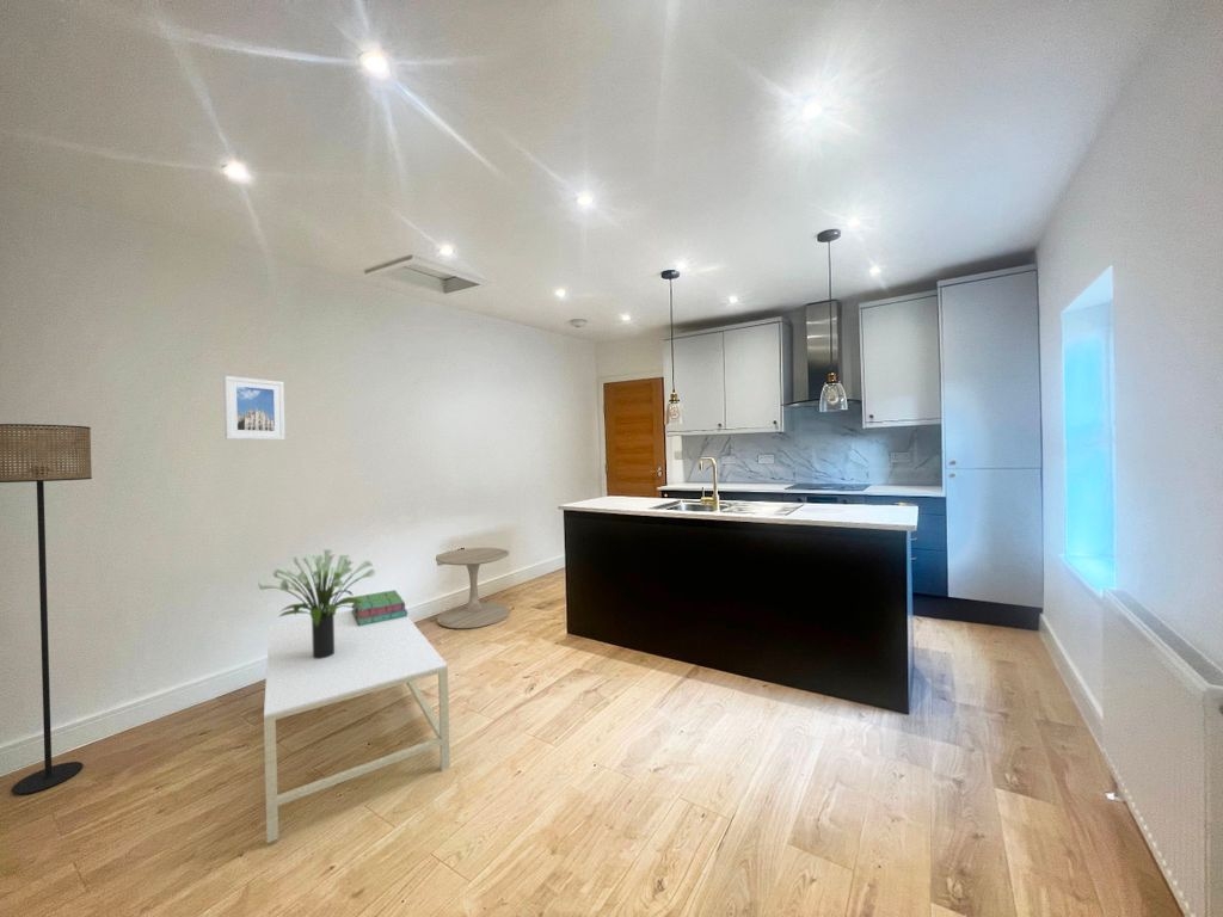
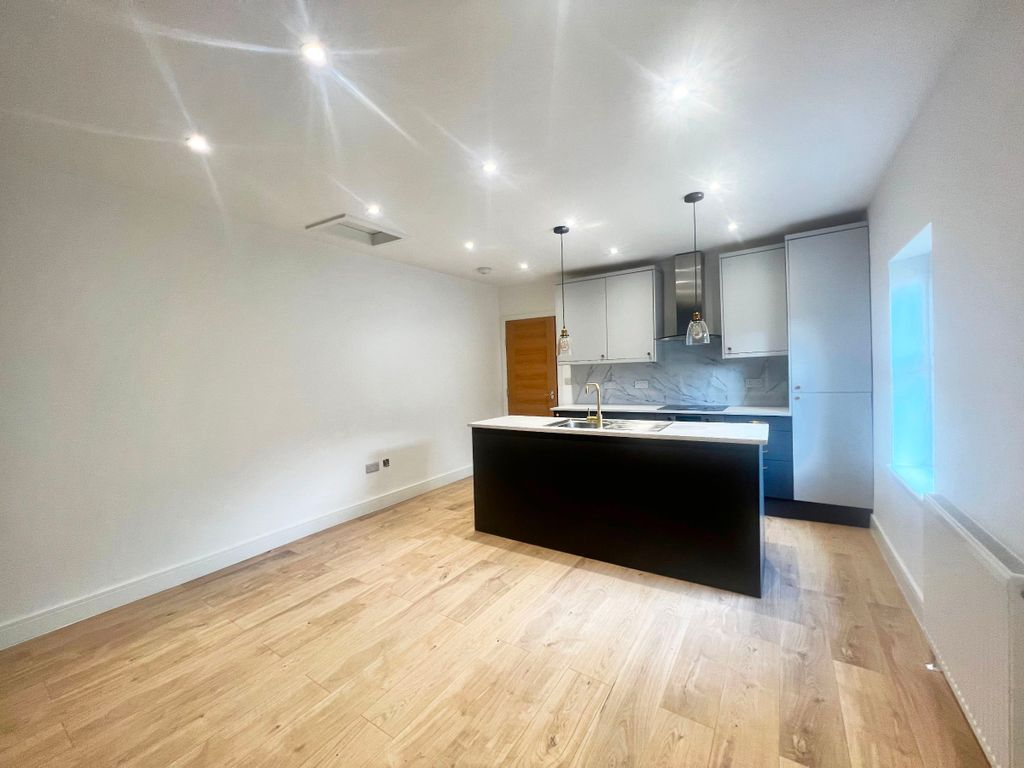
- coffee table [263,609,451,844]
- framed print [222,375,287,441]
- side table [435,547,511,629]
- potted plant [258,548,376,659]
- floor lamp [0,423,93,796]
- stack of books [350,589,408,626]
